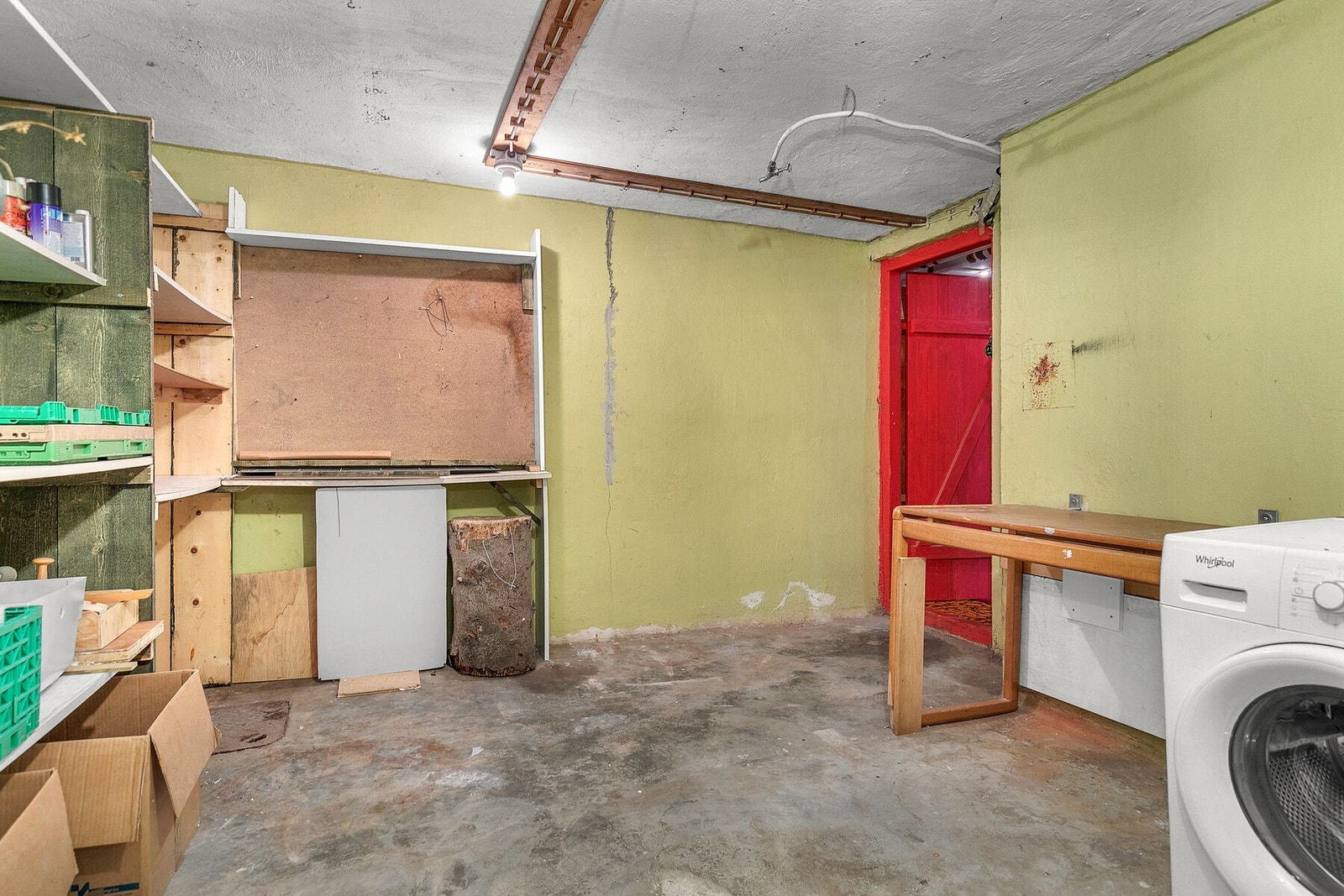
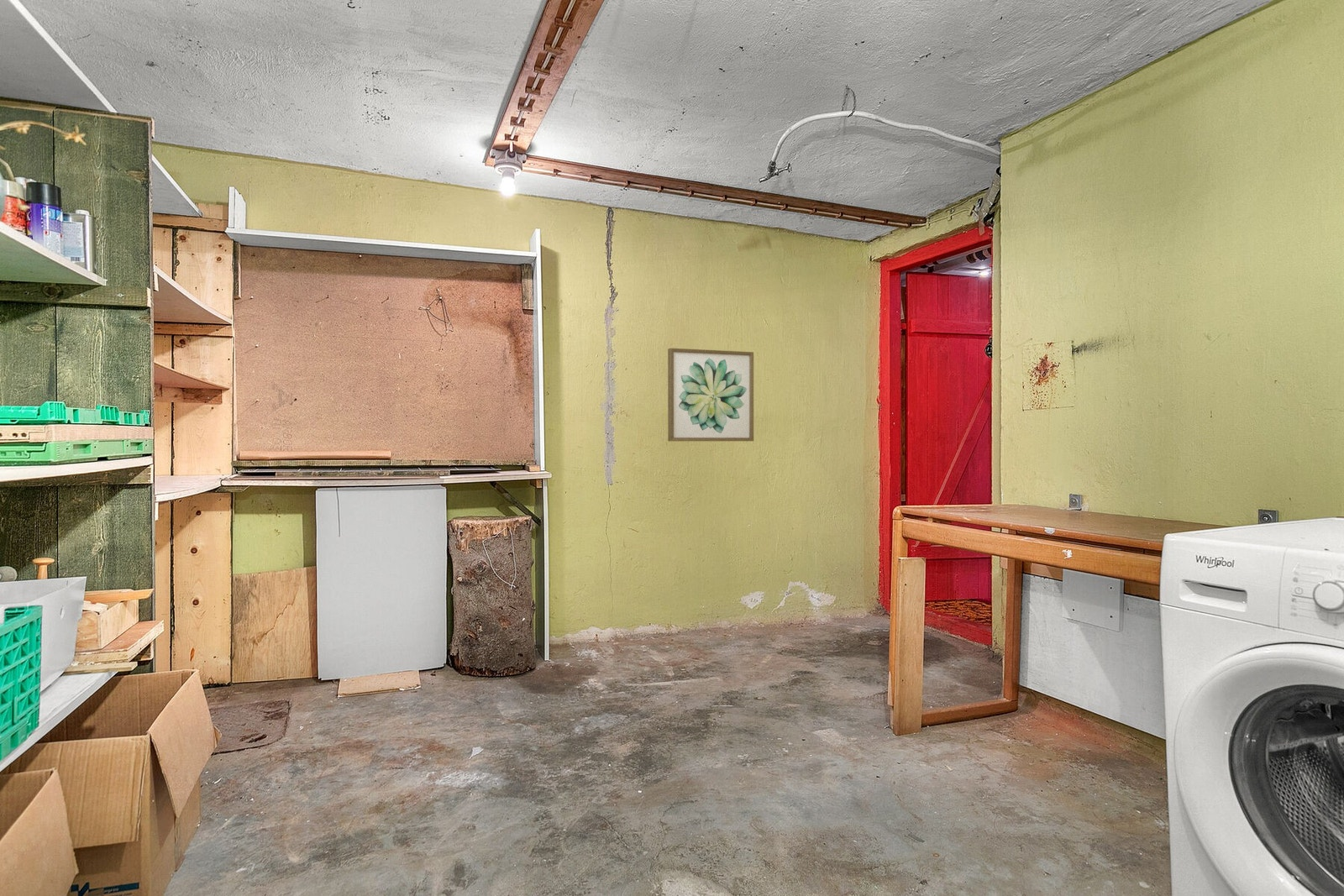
+ wall art [667,348,754,442]
